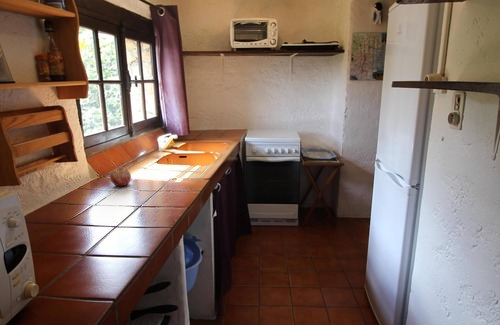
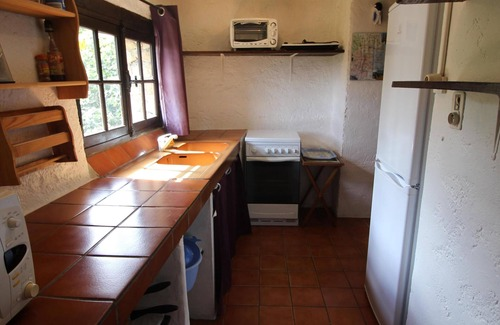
- apple [109,167,132,187]
